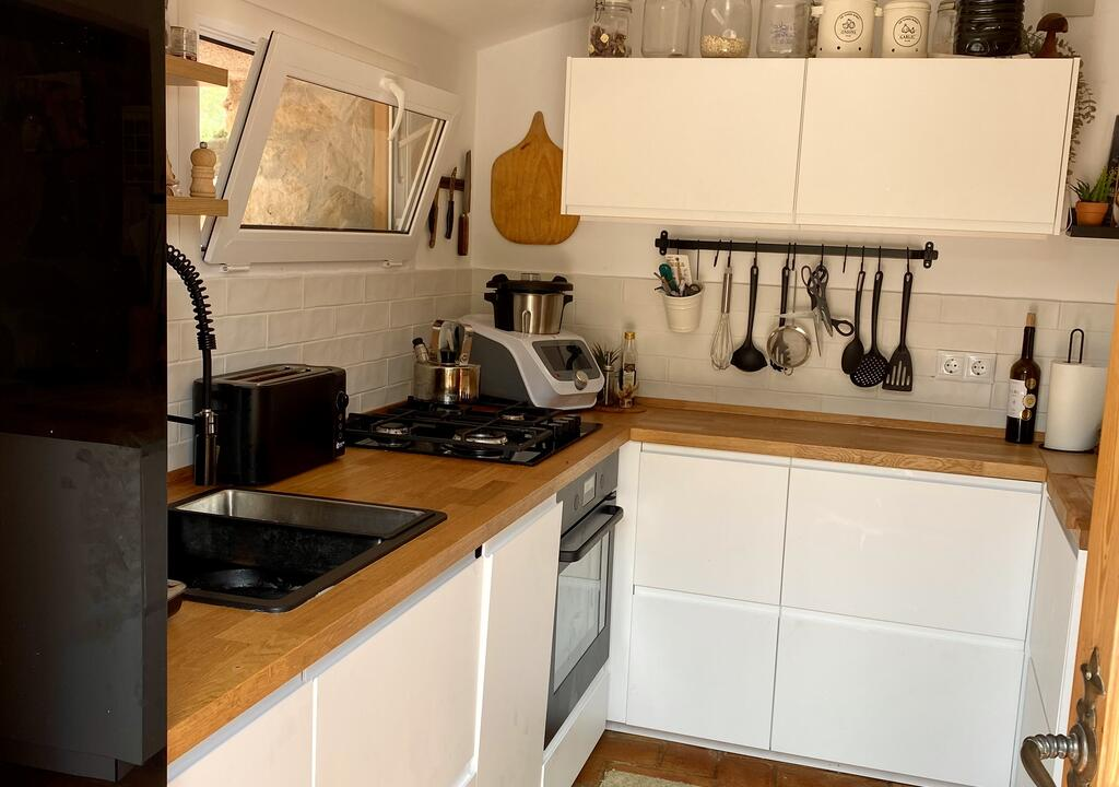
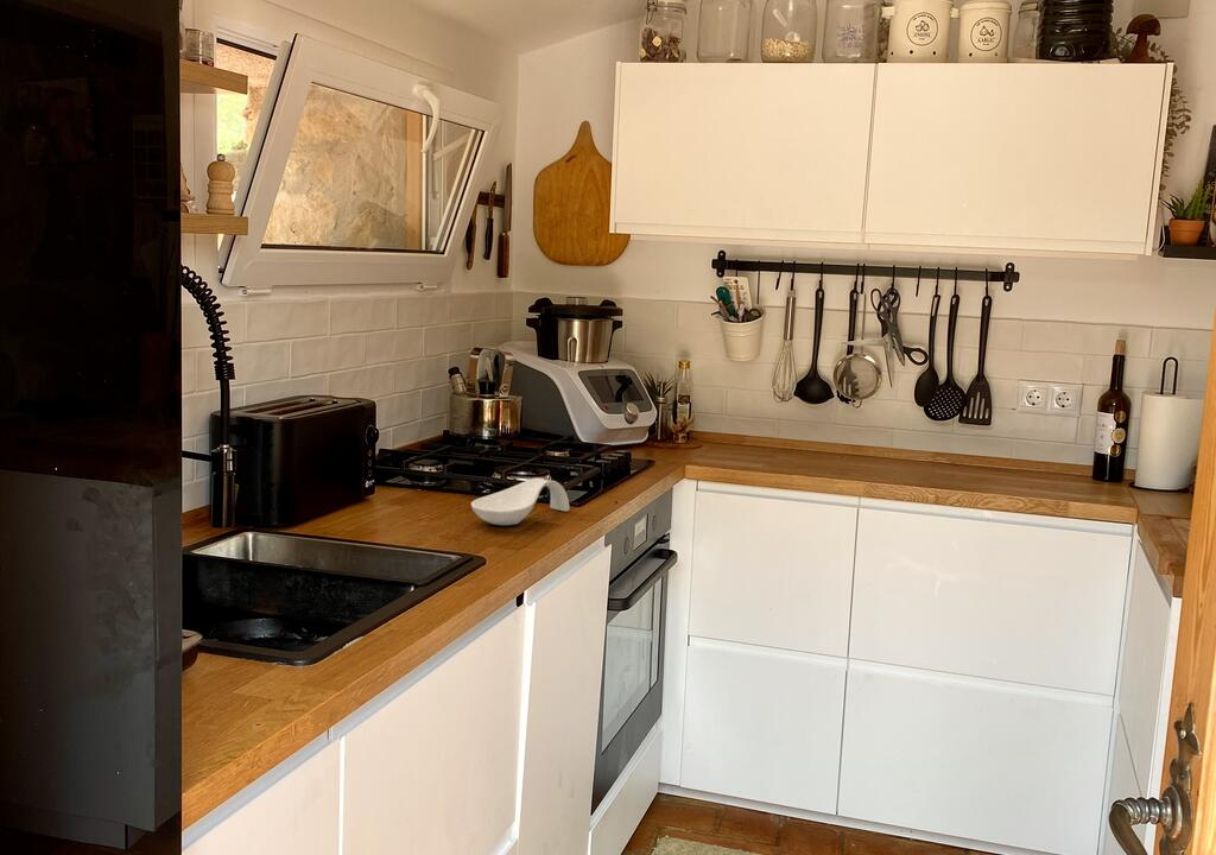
+ spoon rest [470,477,570,526]
